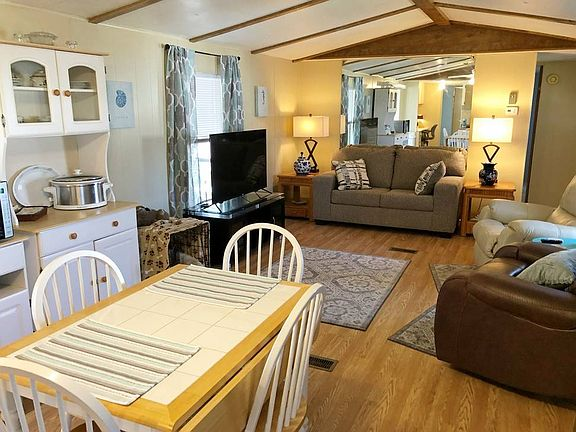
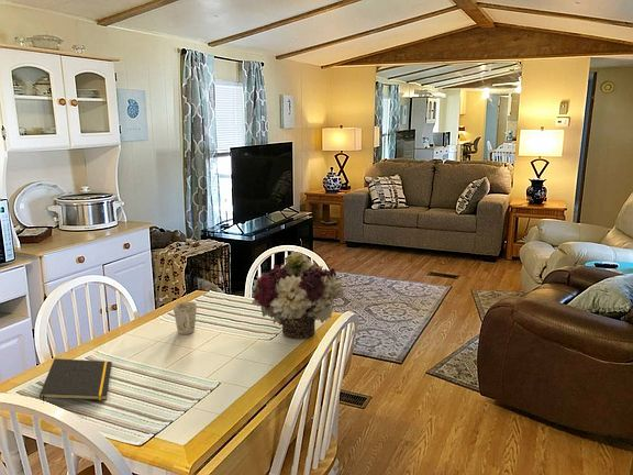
+ notepad [38,357,113,402]
+ mug [173,301,198,335]
+ flower arrangement [251,250,347,340]
